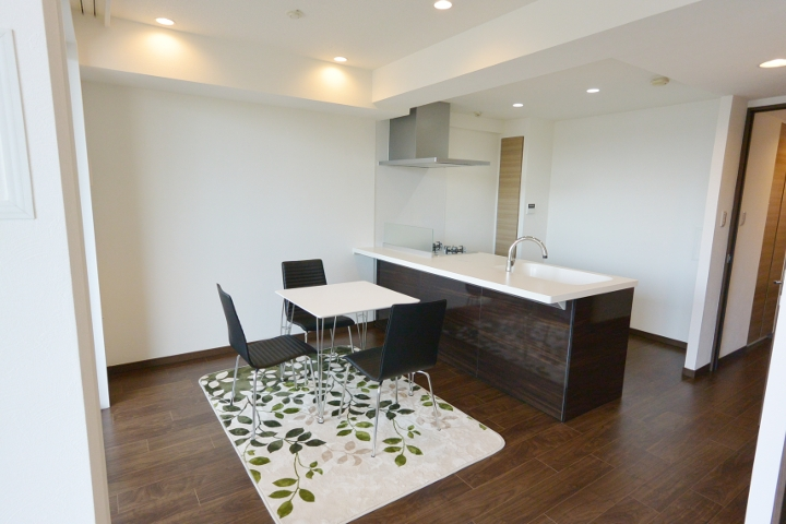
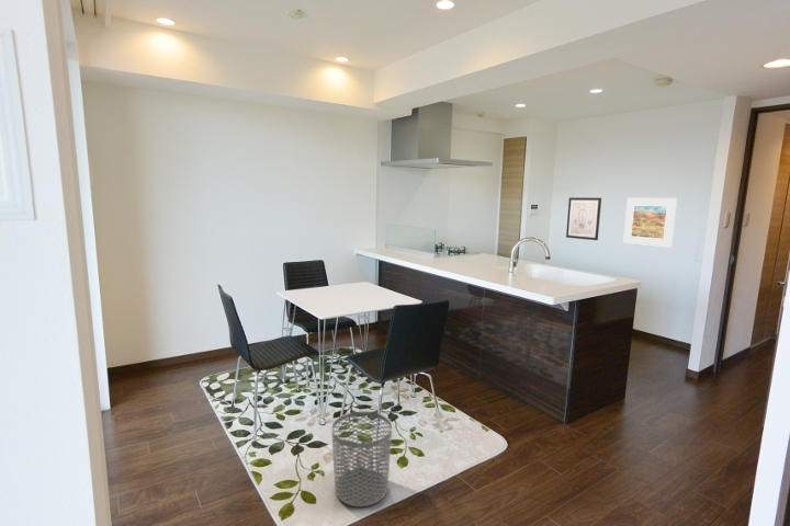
+ wall art [565,196,602,241]
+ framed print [622,197,678,249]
+ waste bin [330,411,393,507]
